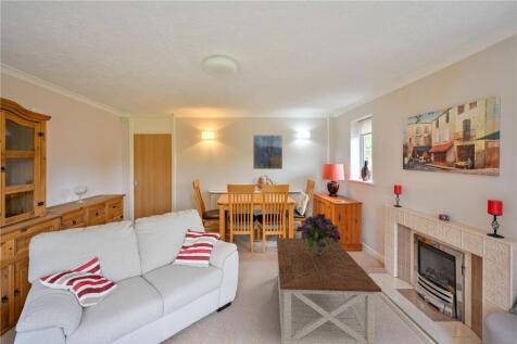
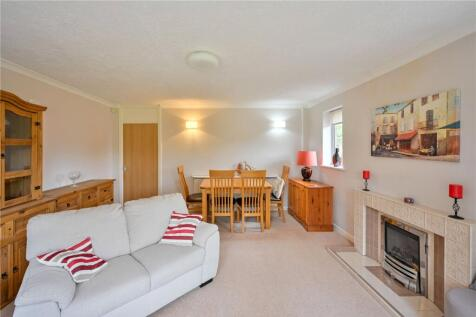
- bouquet [295,212,342,255]
- coffee table [276,237,382,344]
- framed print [252,133,283,170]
